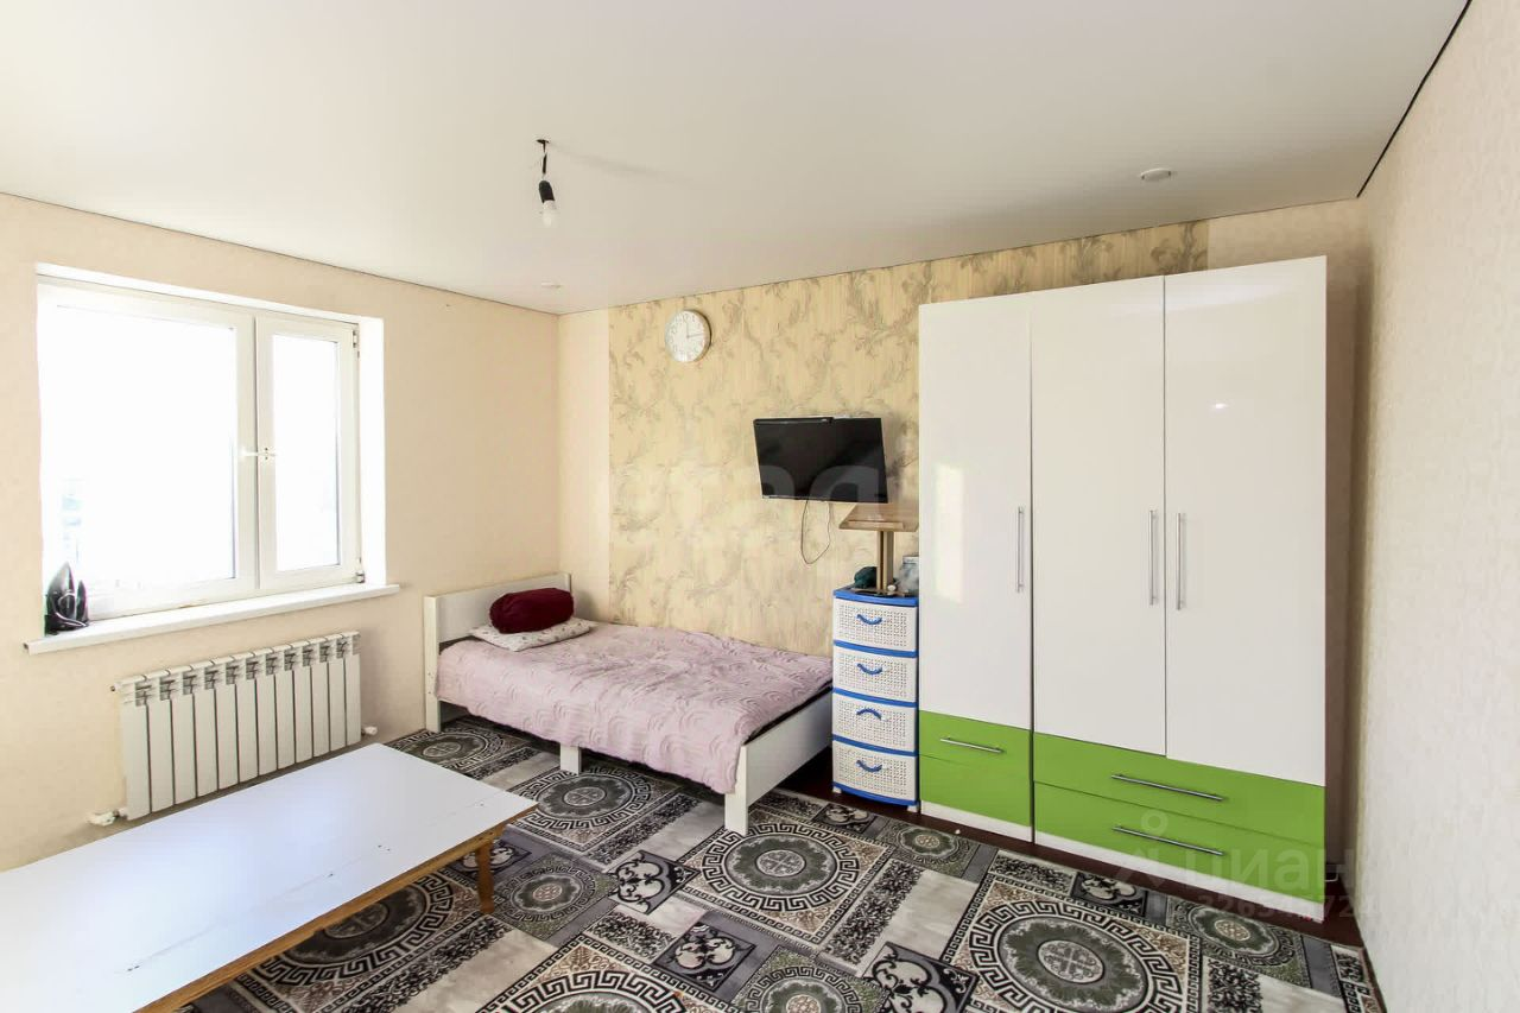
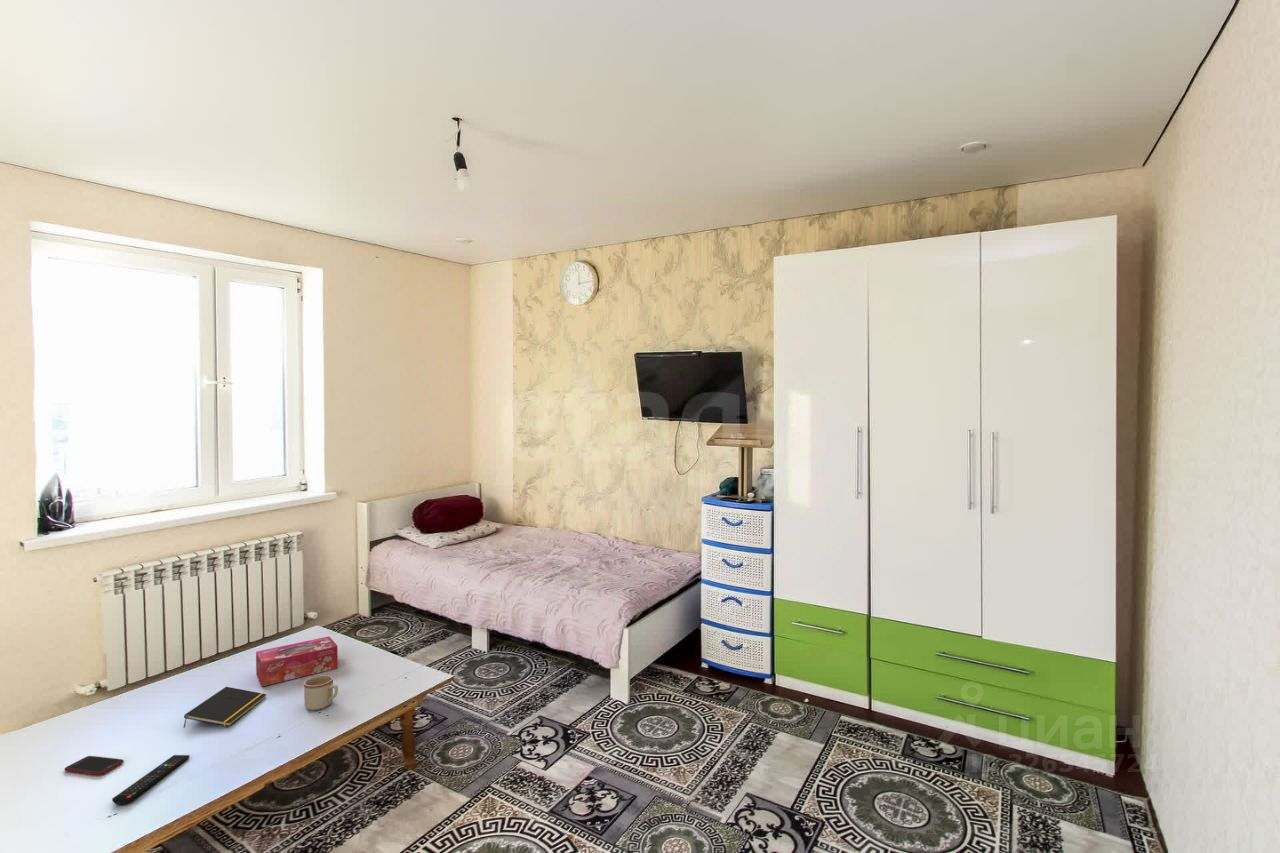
+ remote control [111,754,190,805]
+ tissue box [255,636,339,687]
+ notepad [183,686,268,729]
+ cell phone [64,755,125,776]
+ mug [303,674,339,711]
